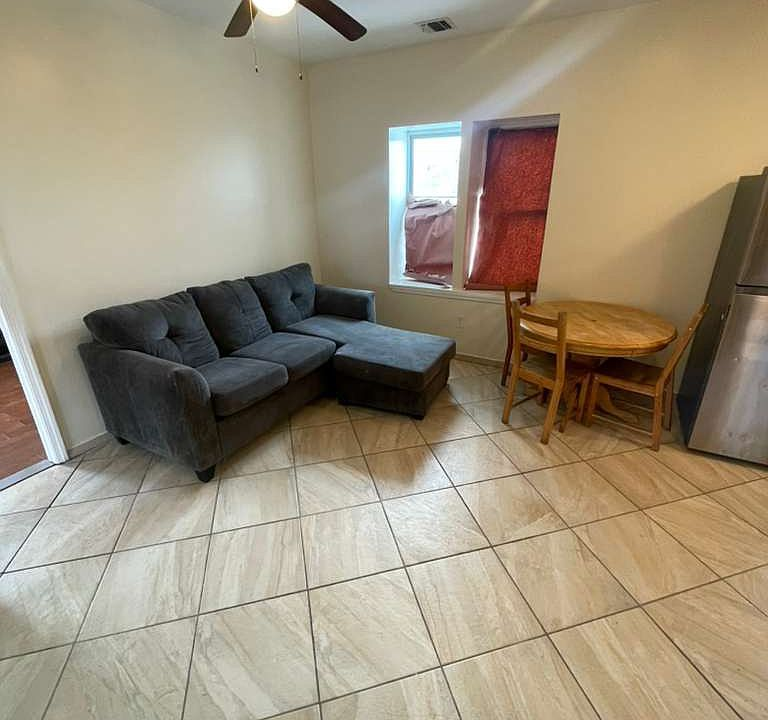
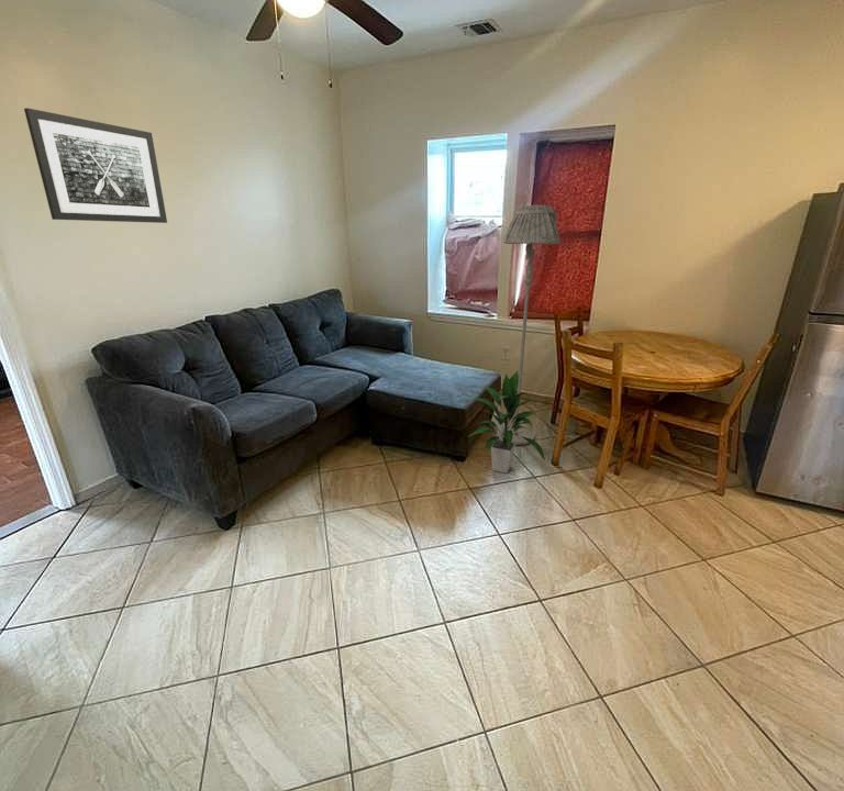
+ floor lamp [496,204,562,446]
+ indoor plant [467,370,546,475]
+ wall art [23,107,168,224]
